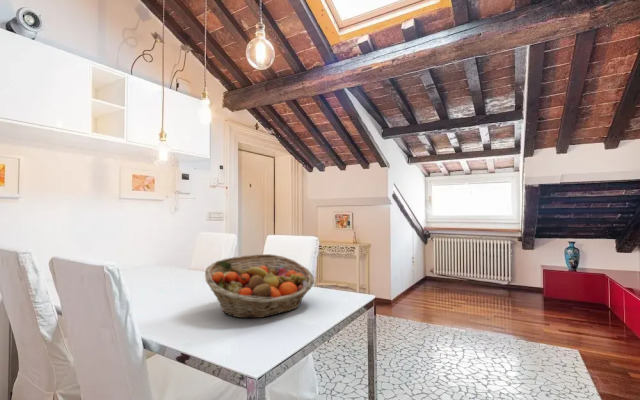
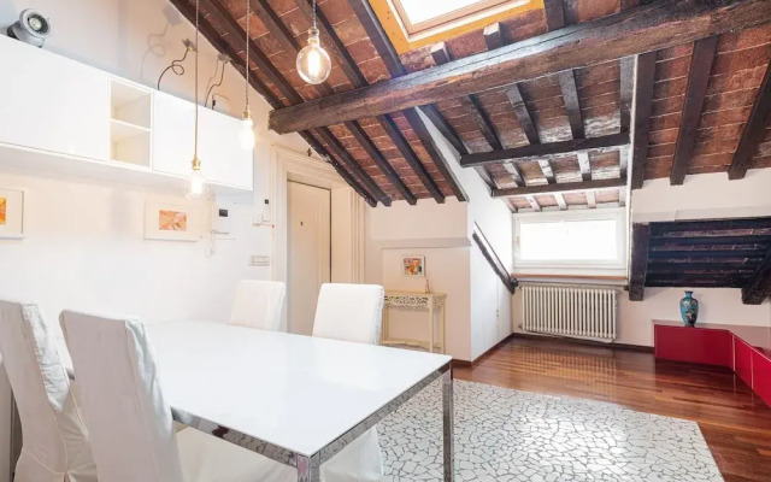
- fruit basket [204,253,315,319]
